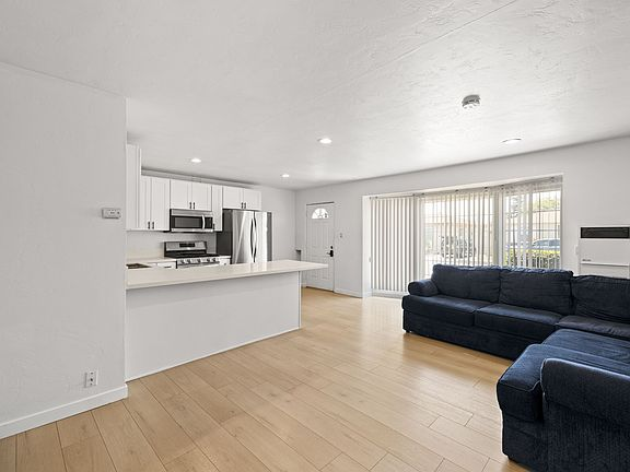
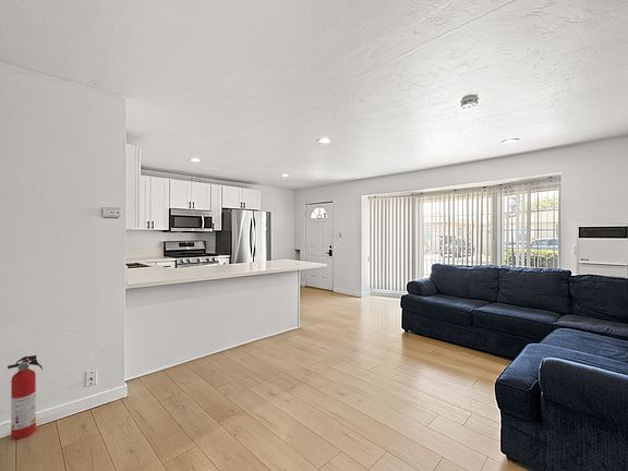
+ fire extinguisher [7,354,44,440]
